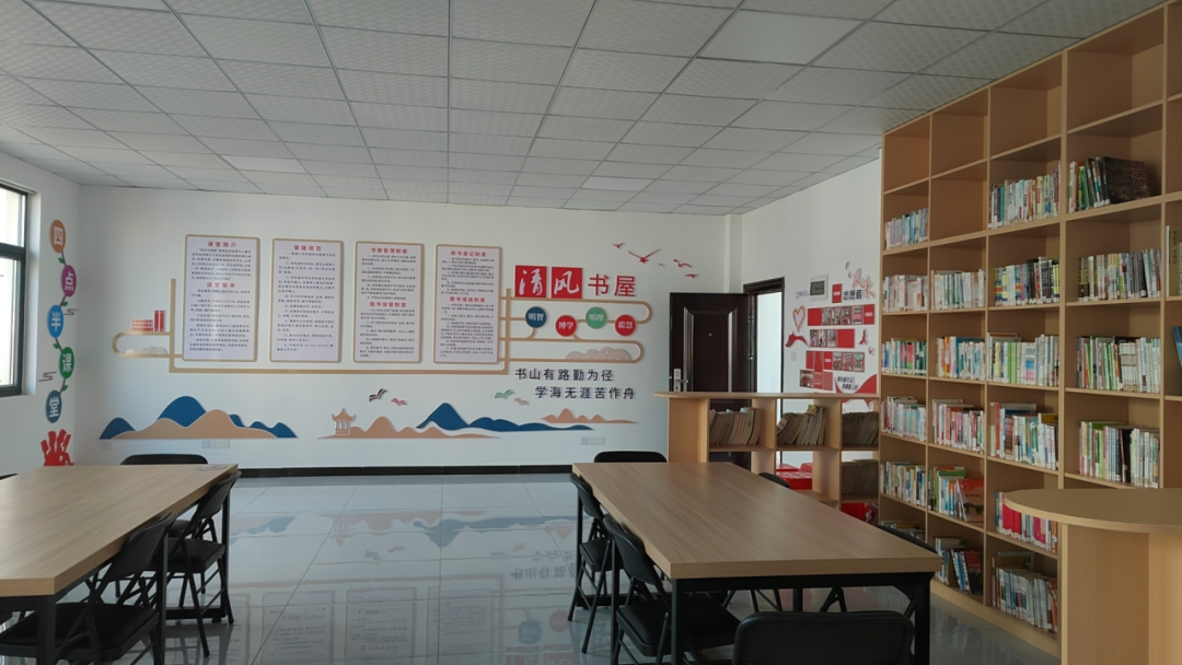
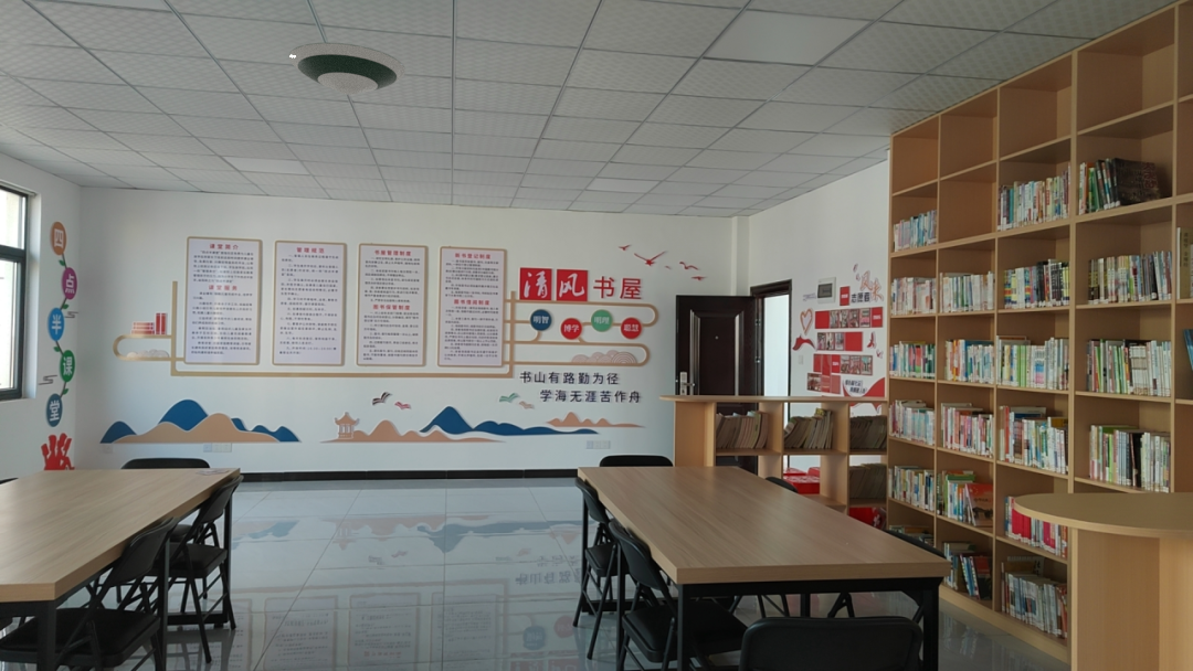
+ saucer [287,42,407,96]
